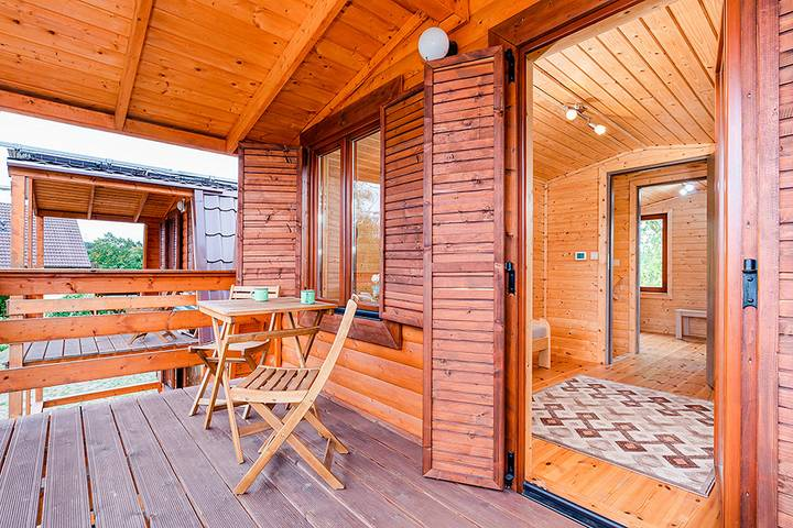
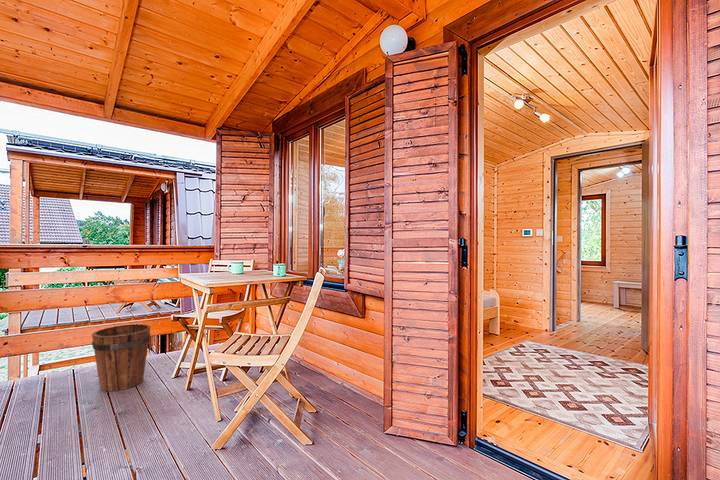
+ bucket [91,323,152,392]
